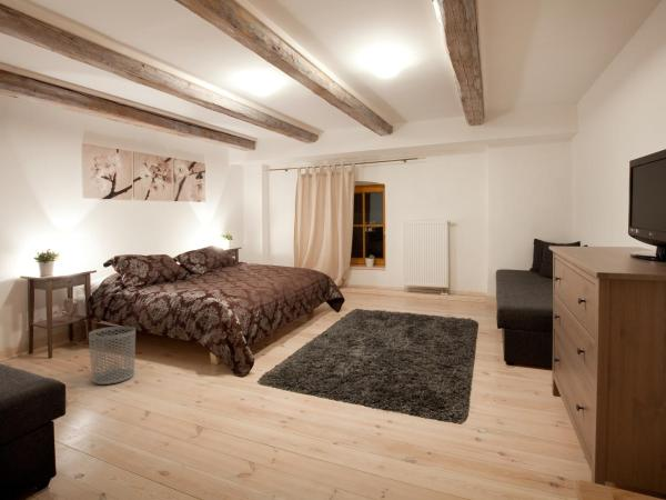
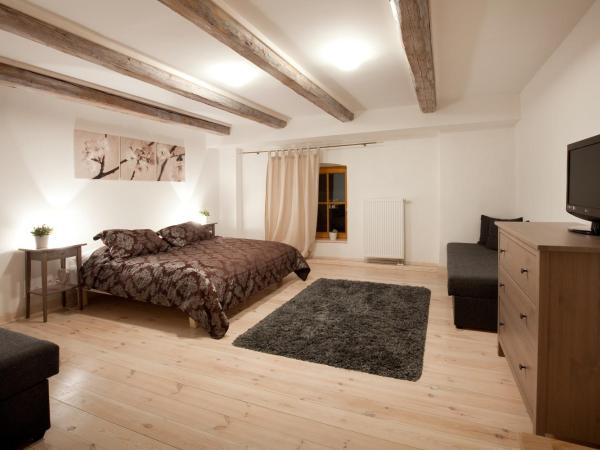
- waste bin [88,326,137,386]
